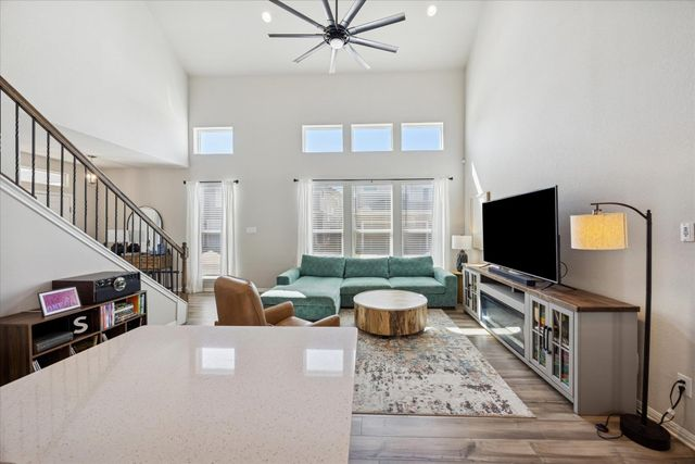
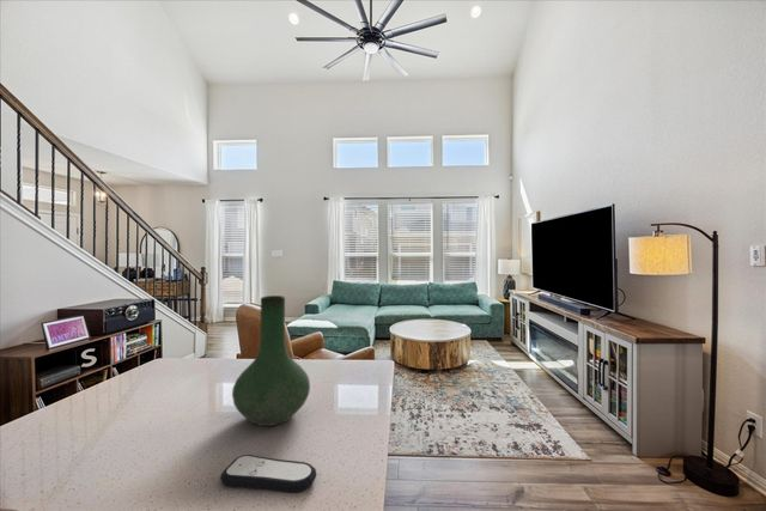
+ remote control [219,454,317,494]
+ vase [231,294,311,427]
